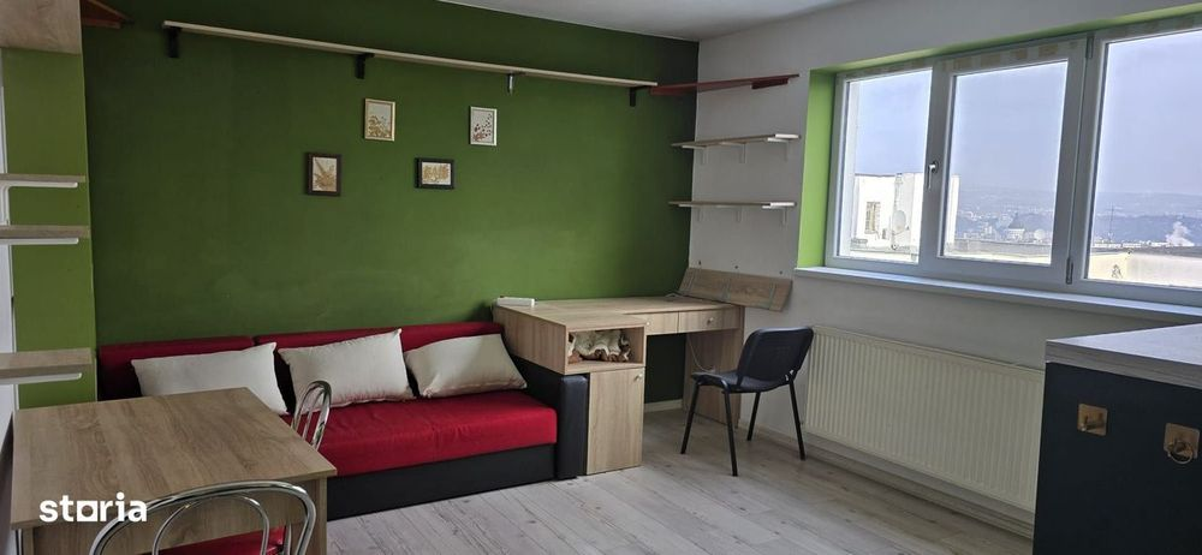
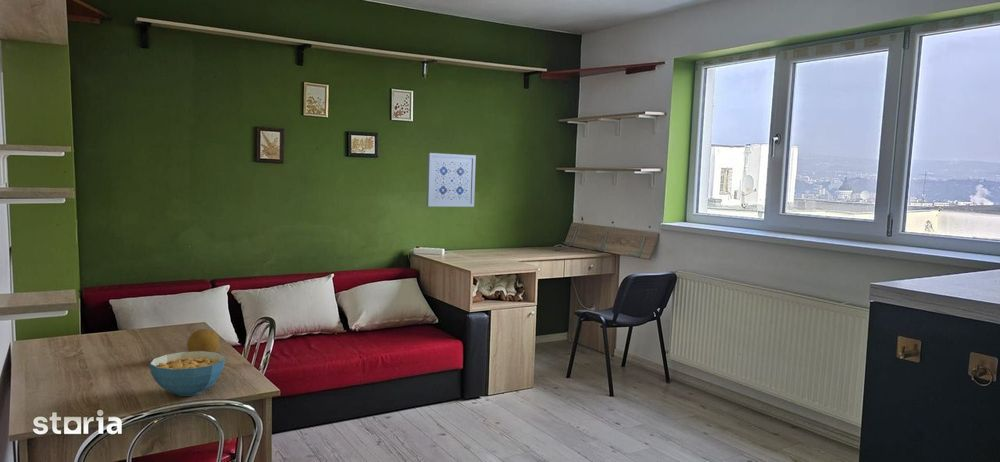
+ wall art [425,152,477,208]
+ cereal bowl [149,351,226,397]
+ fruit [186,328,220,353]
